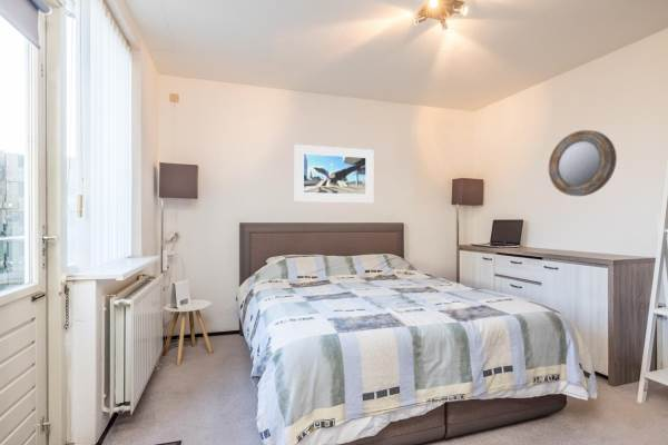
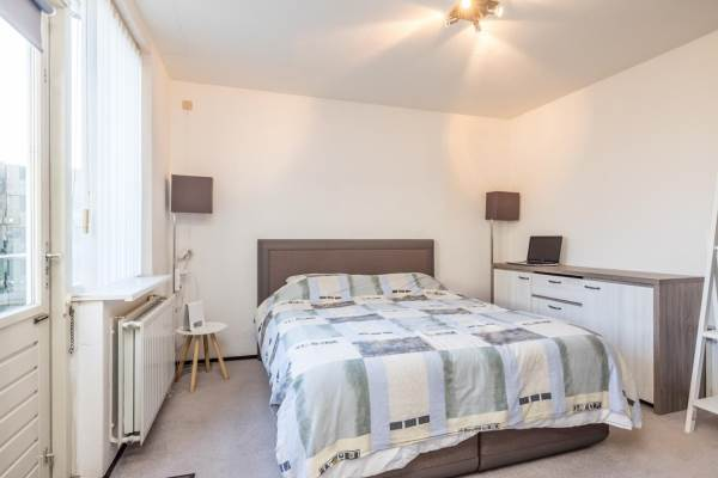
- home mirror [548,129,618,197]
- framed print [294,144,374,204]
